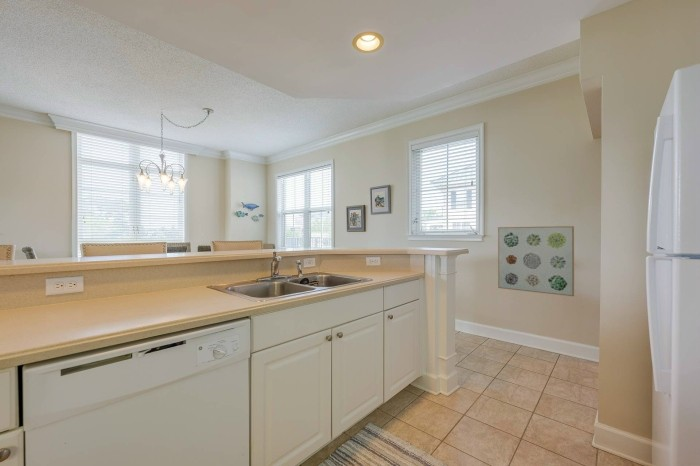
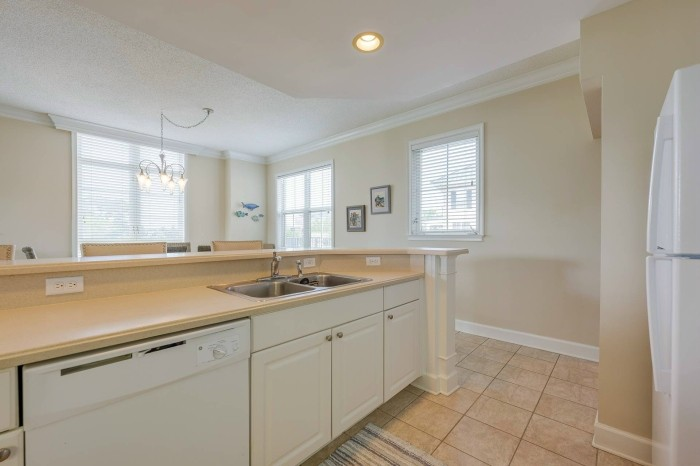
- wall art [497,225,575,297]
